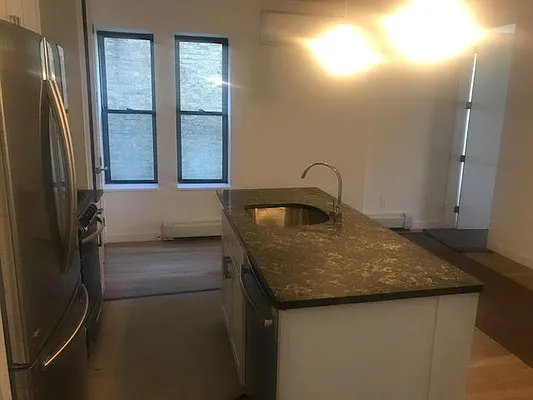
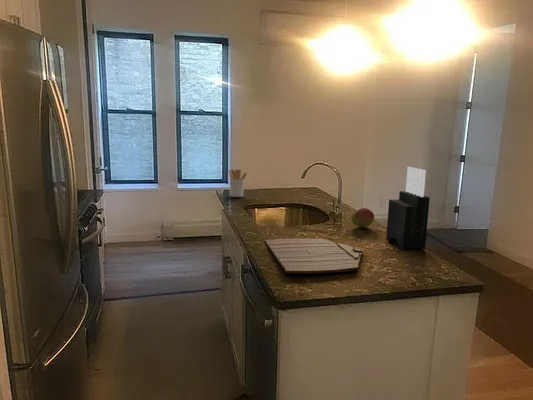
+ fruit [350,207,375,228]
+ knife block [385,166,431,251]
+ utensil holder [228,169,248,198]
+ cutting board [264,238,364,274]
